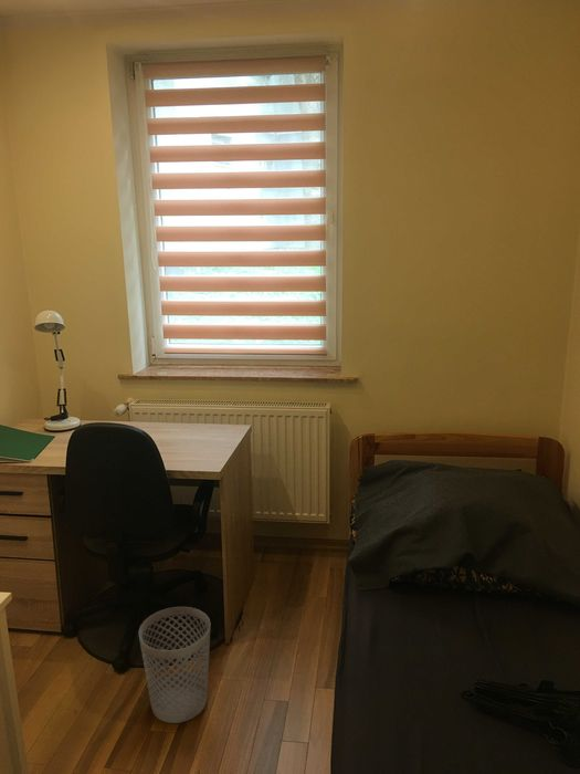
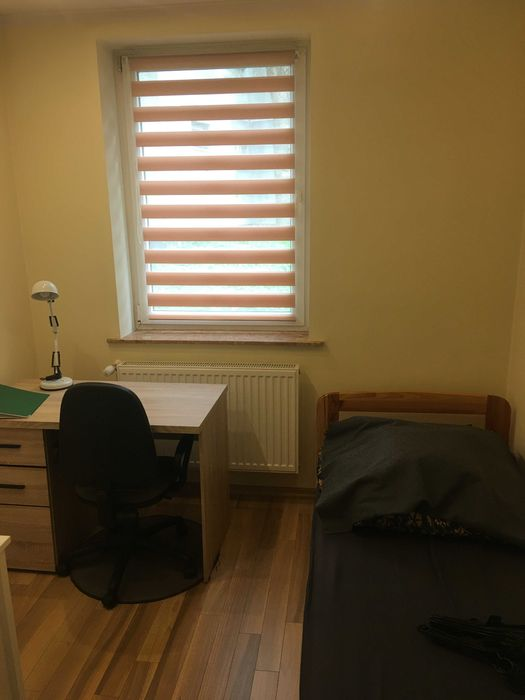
- wastebasket [138,606,211,724]
